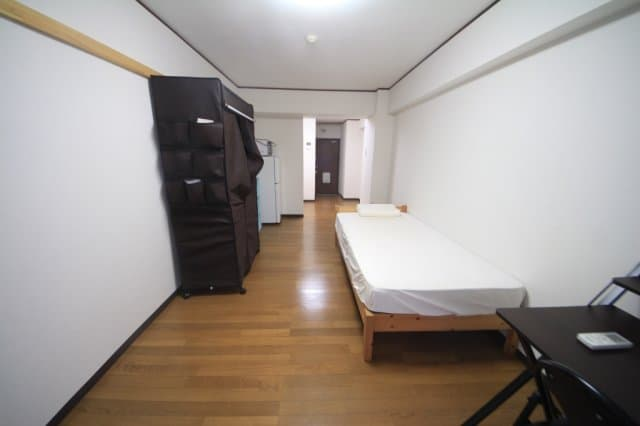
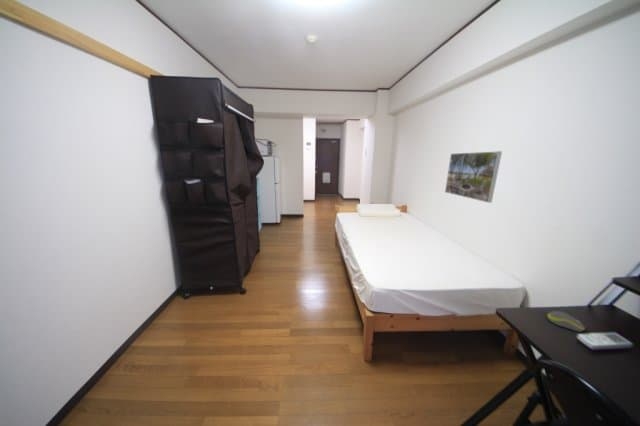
+ computer mouse [546,310,586,333]
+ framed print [444,150,503,204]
